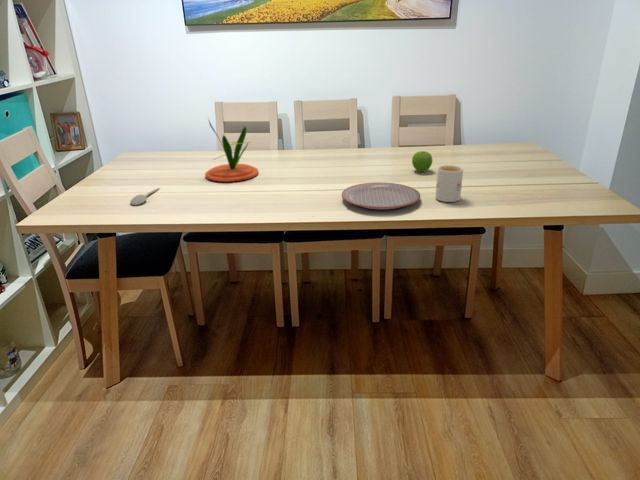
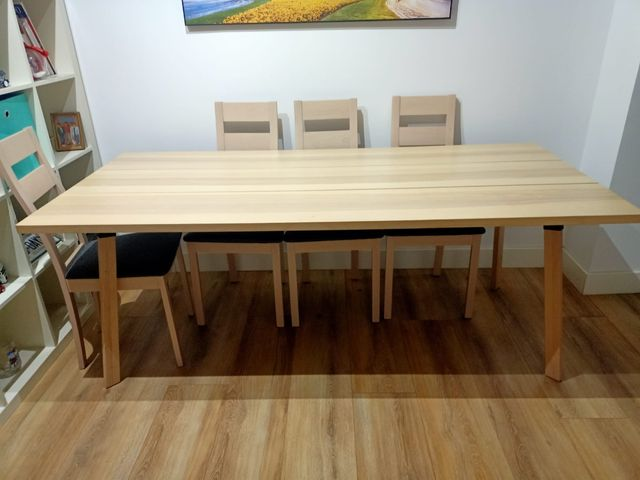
- plant [204,117,260,183]
- spoon [129,187,161,206]
- plate [341,181,421,210]
- fruit [411,150,433,173]
- mug [435,164,464,203]
